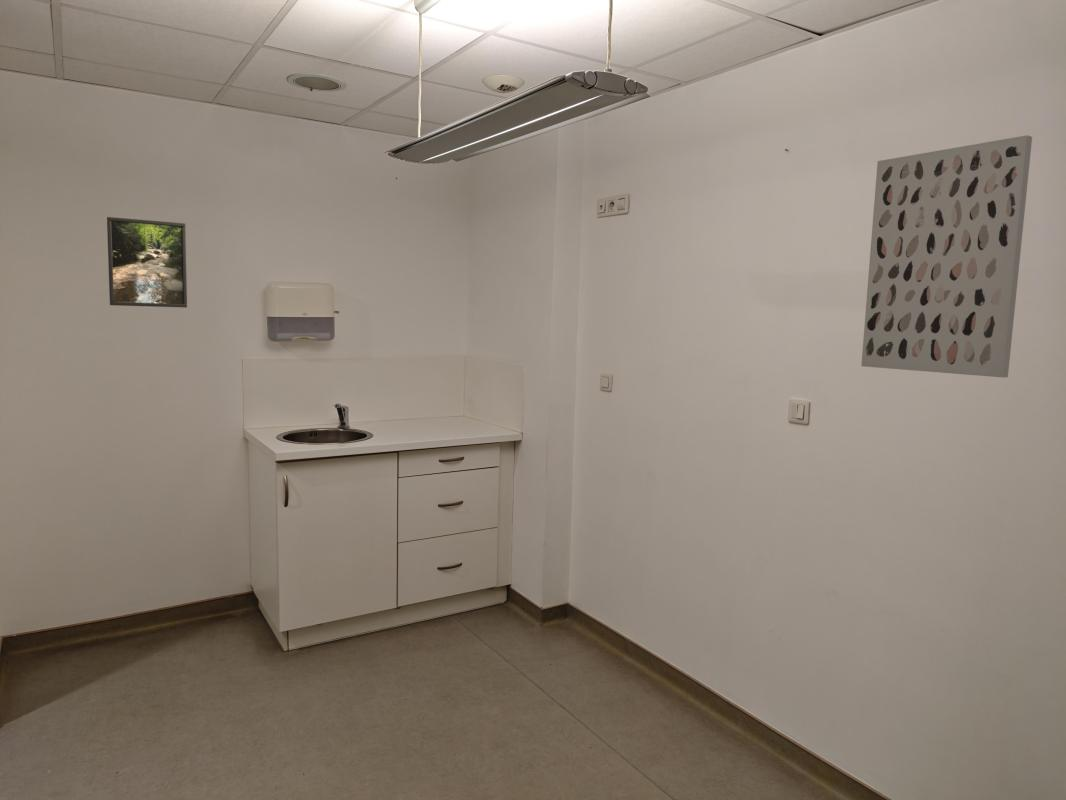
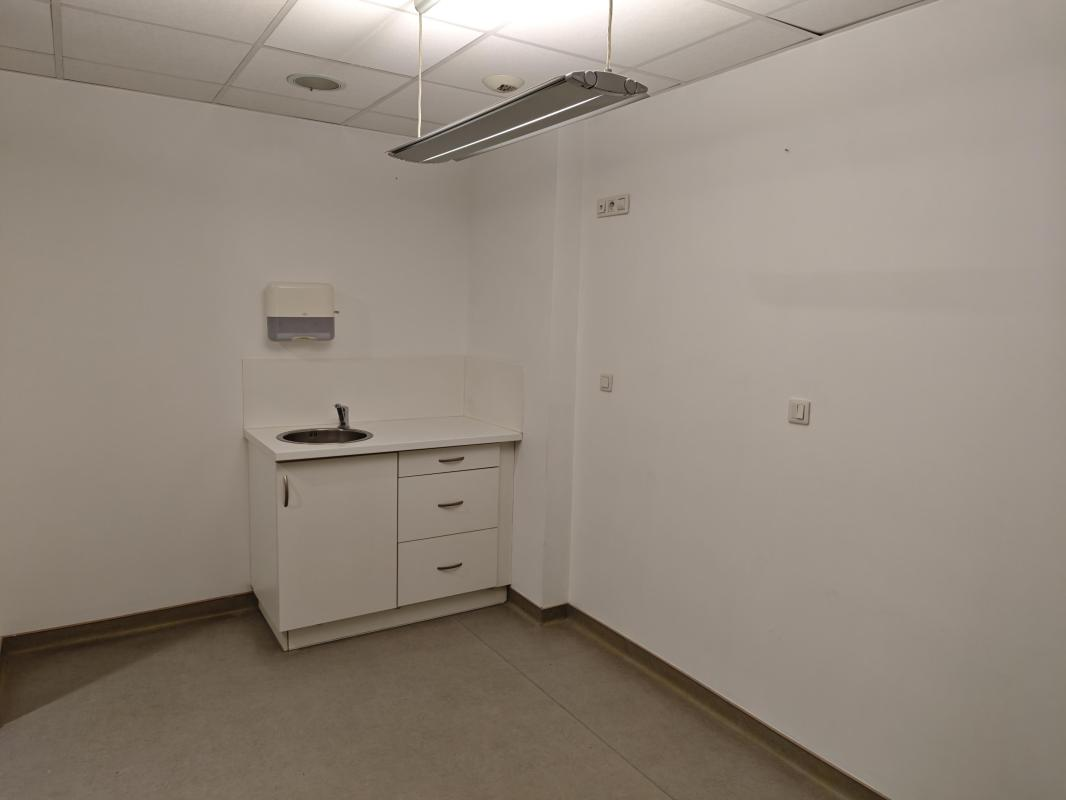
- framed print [106,216,188,308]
- wall art [860,134,1033,378]
